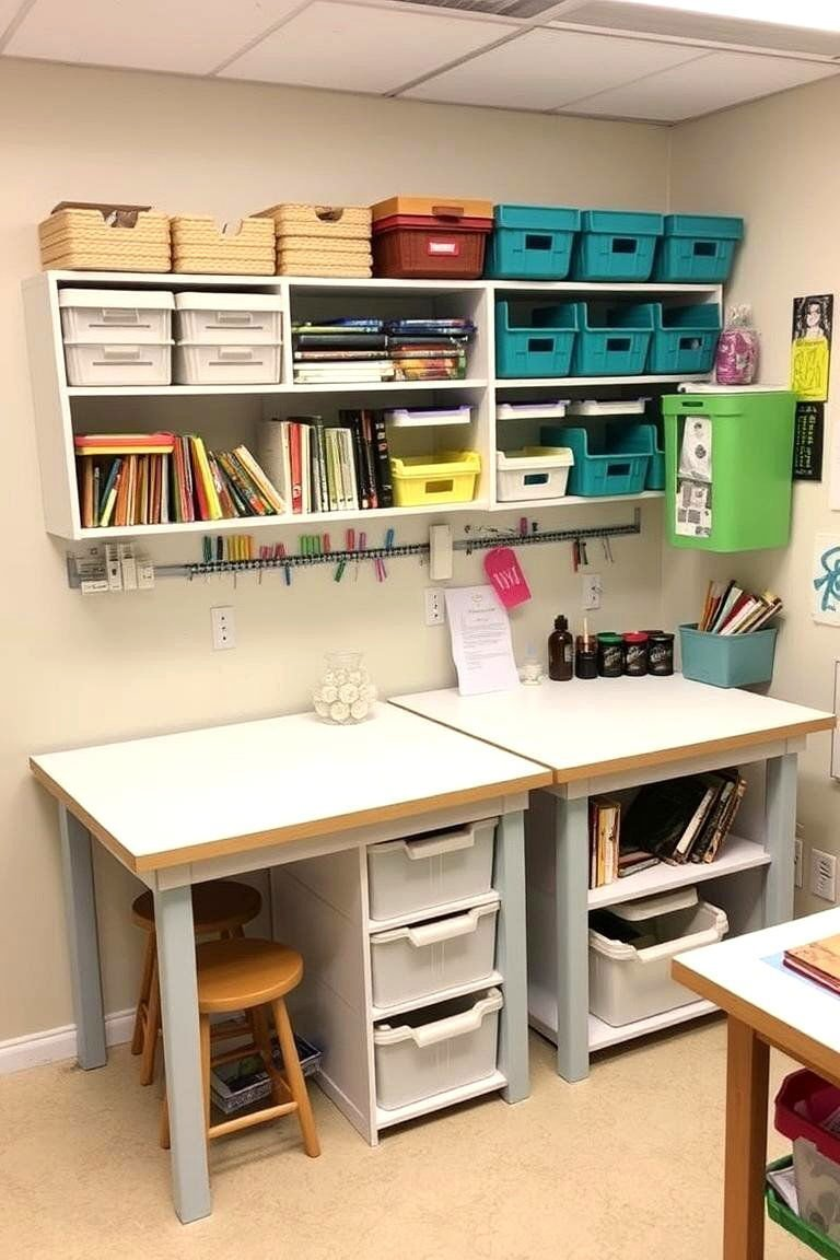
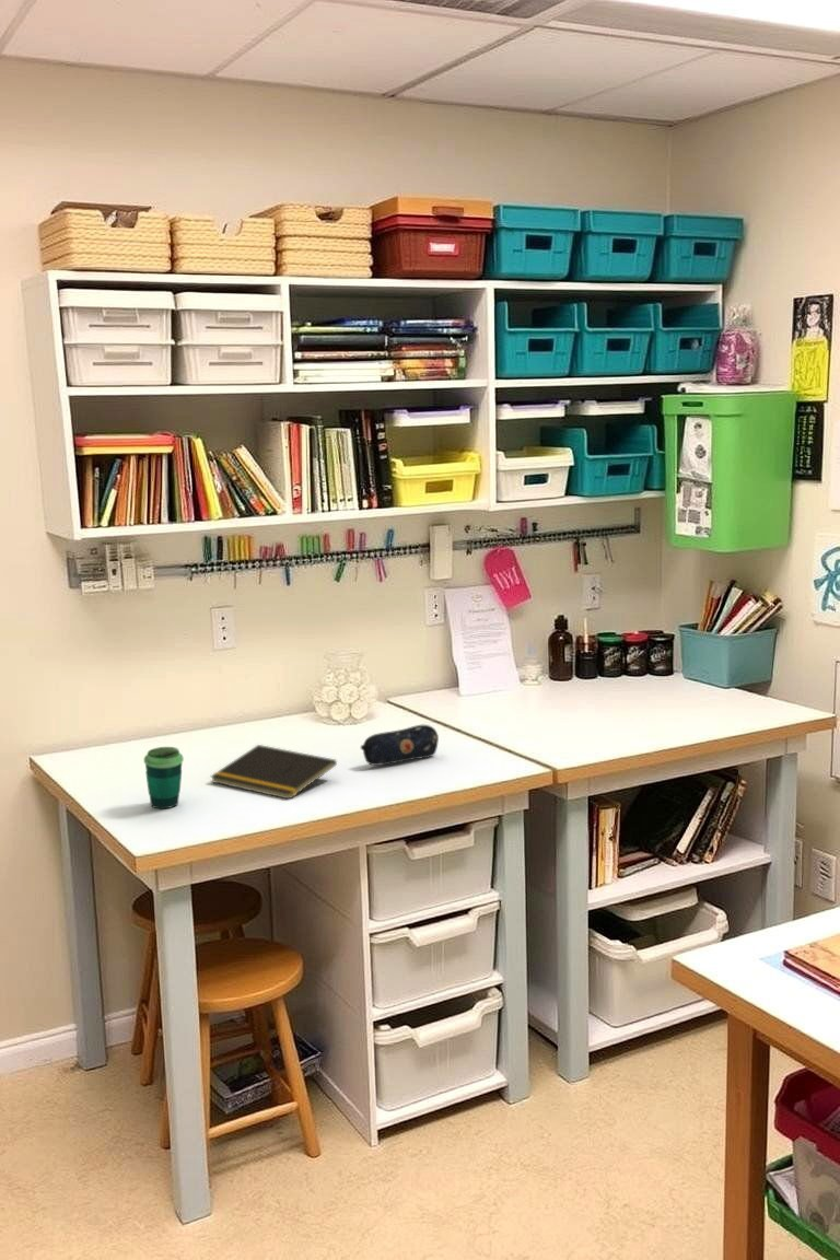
+ notepad [209,744,338,801]
+ pencil case [360,724,440,767]
+ cup [143,746,185,809]
